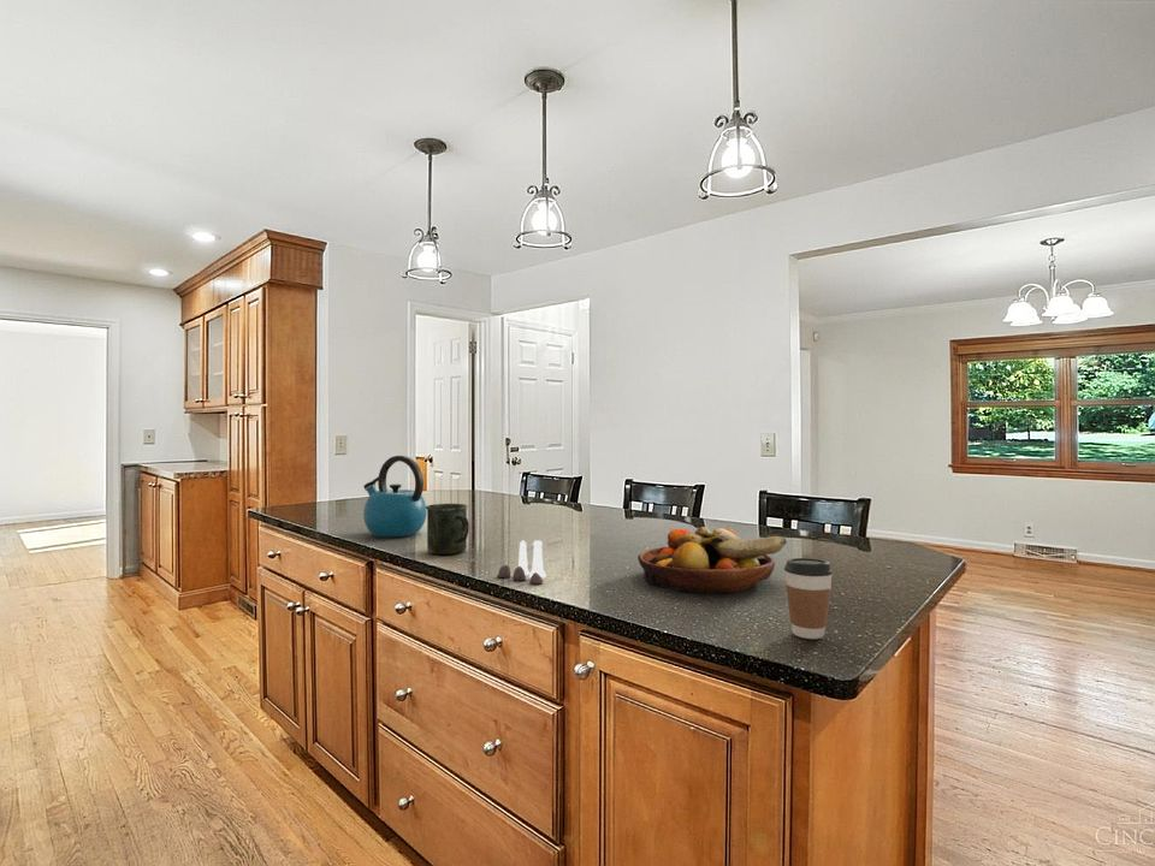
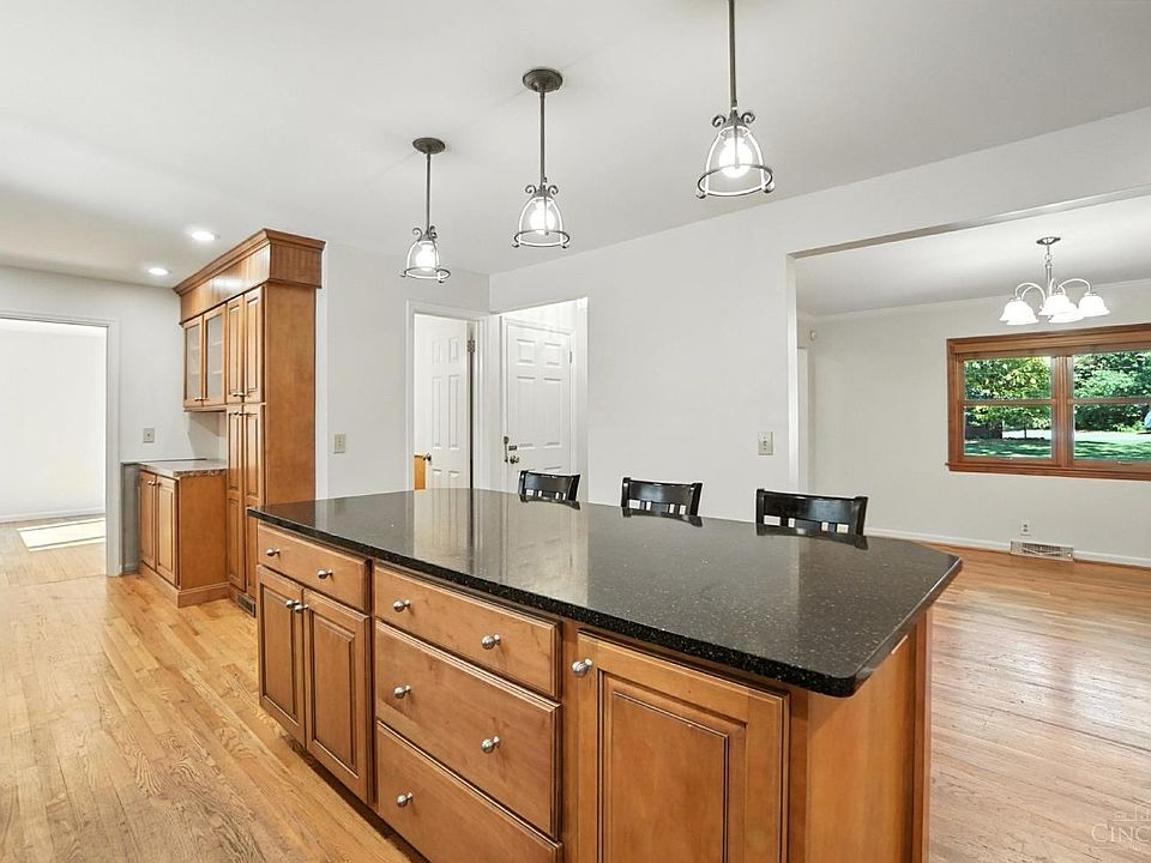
- salt and pepper shaker set [496,539,547,585]
- kettle [362,455,427,538]
- mug [426,503,470,556]
- fruit bowl [636,526,788,594]
- coffee cup [783,557,834,640]
